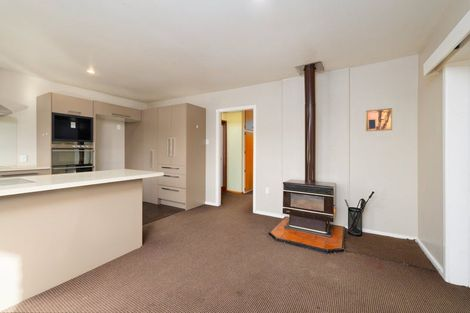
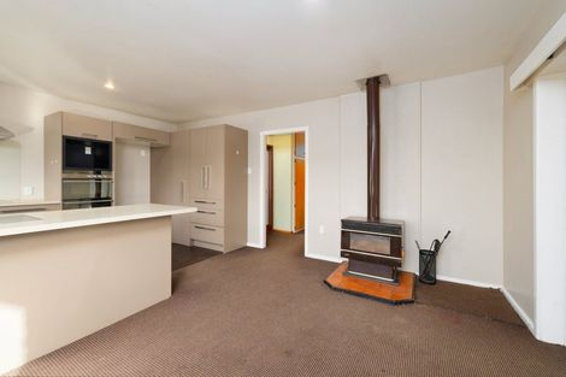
- wall art [365,107,393,132]
